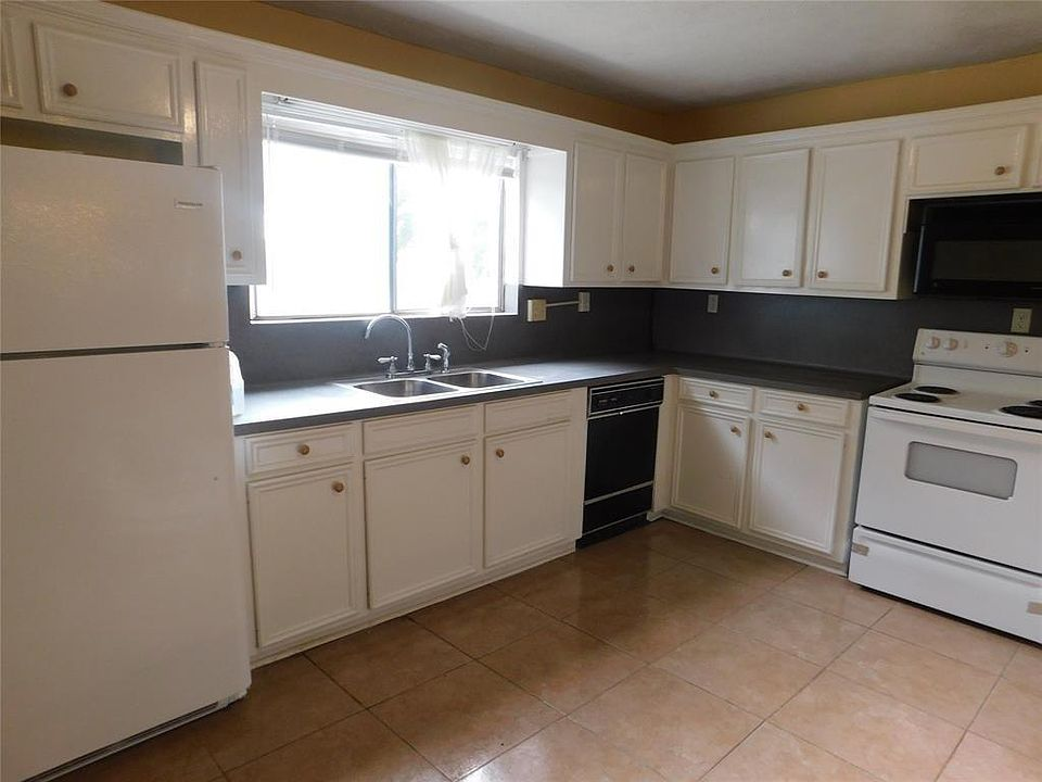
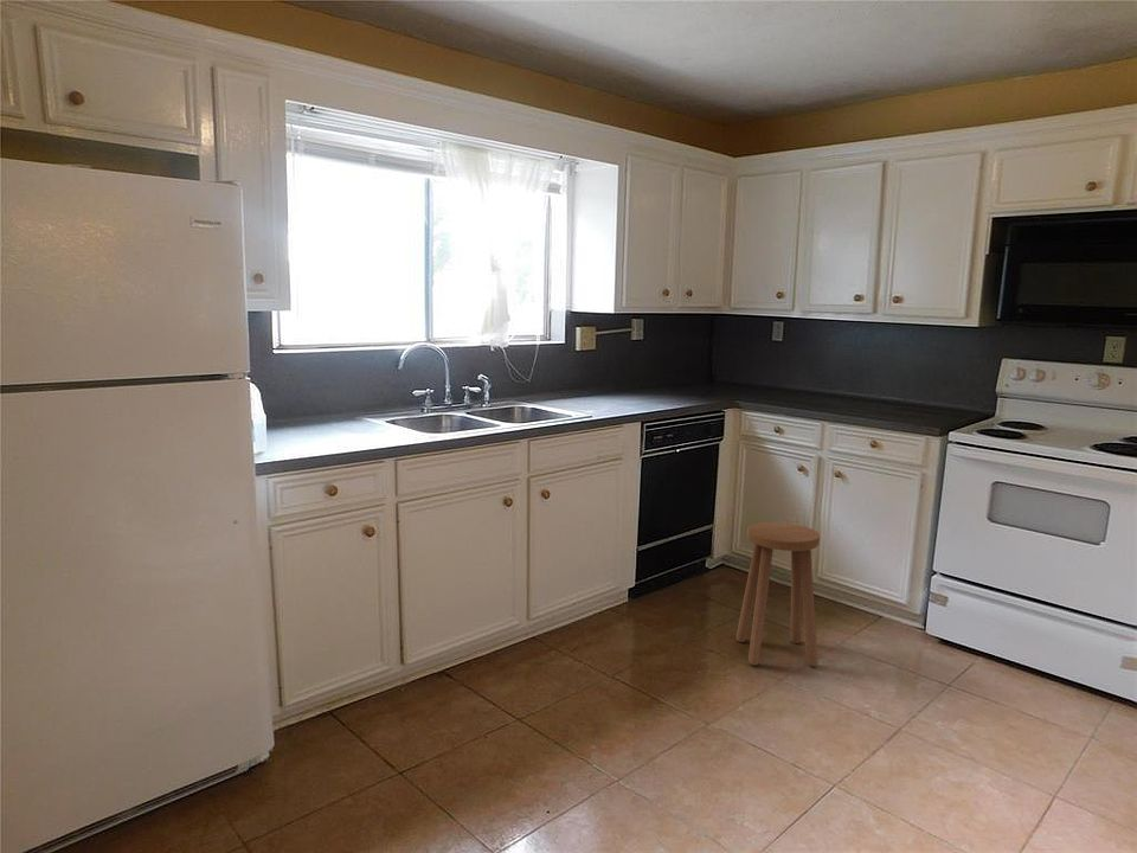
+ stool [735,521,821,667]
